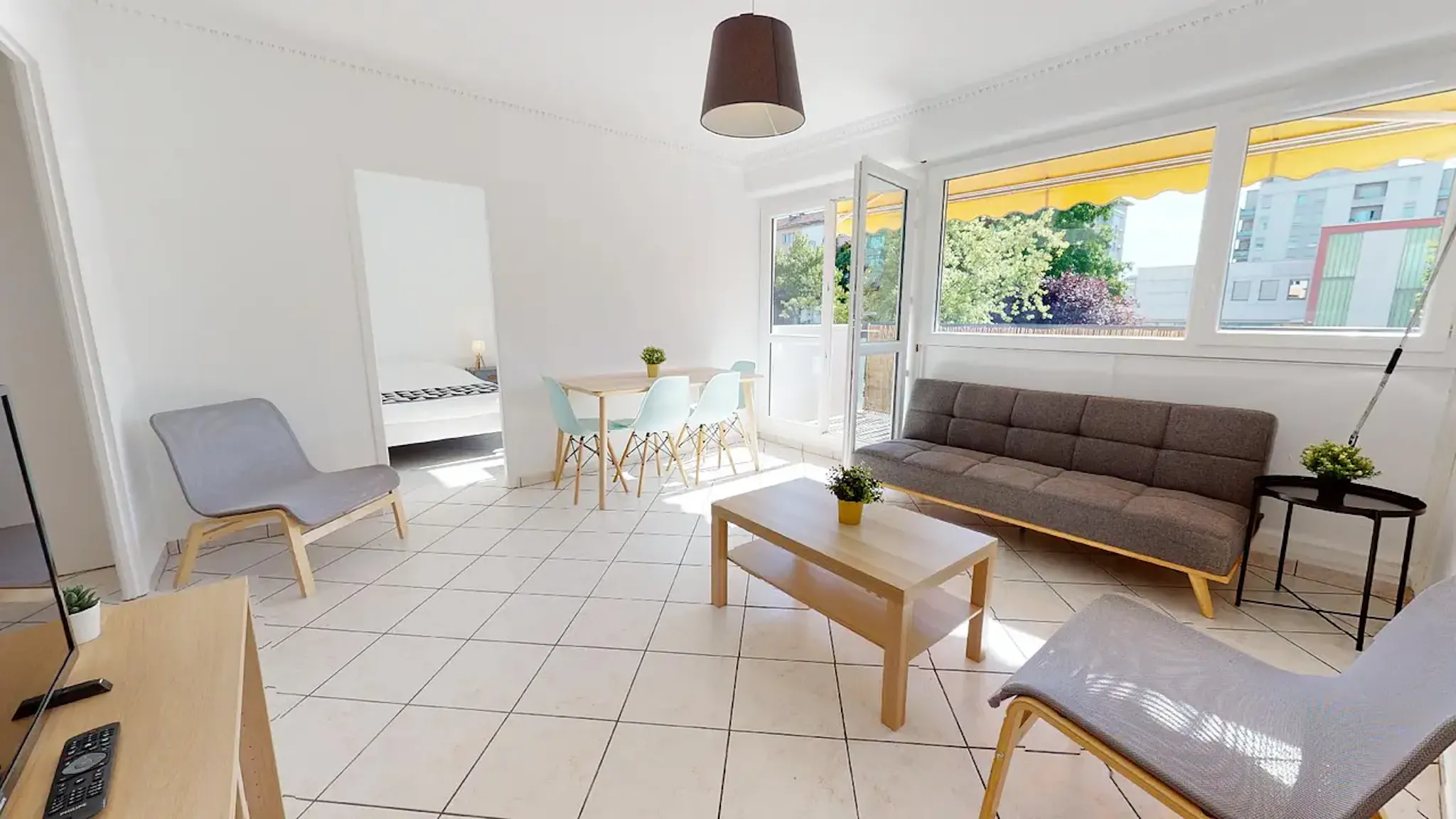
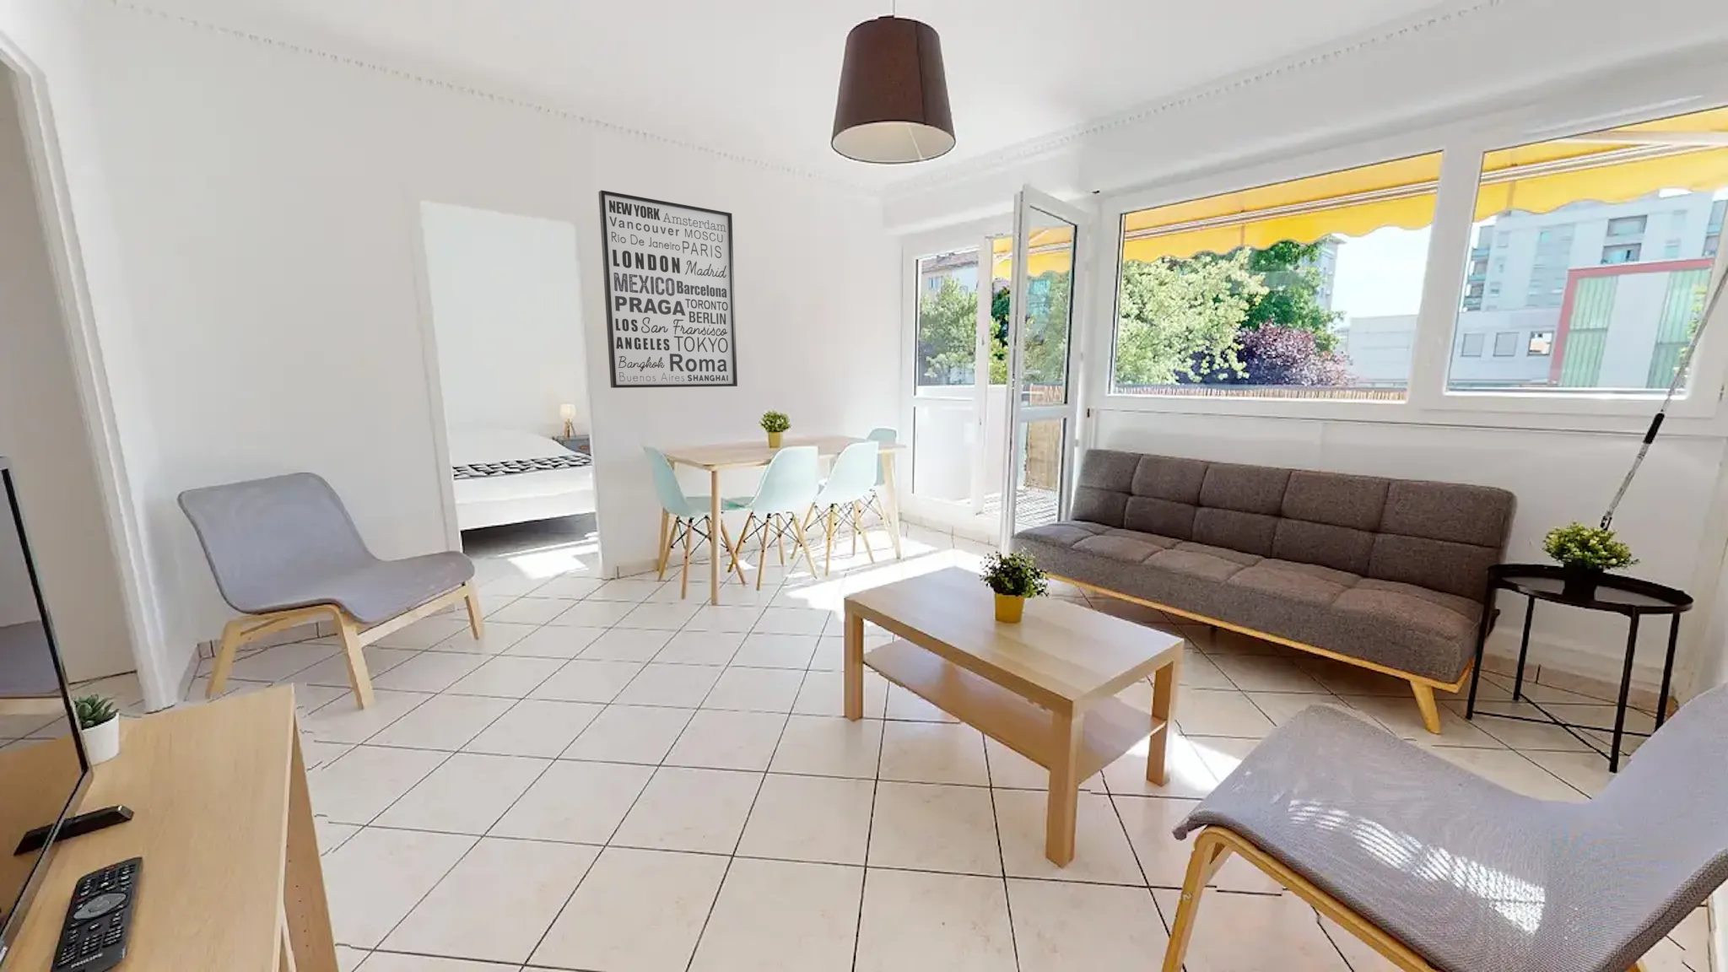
+ wall art [597,190,738,389]
